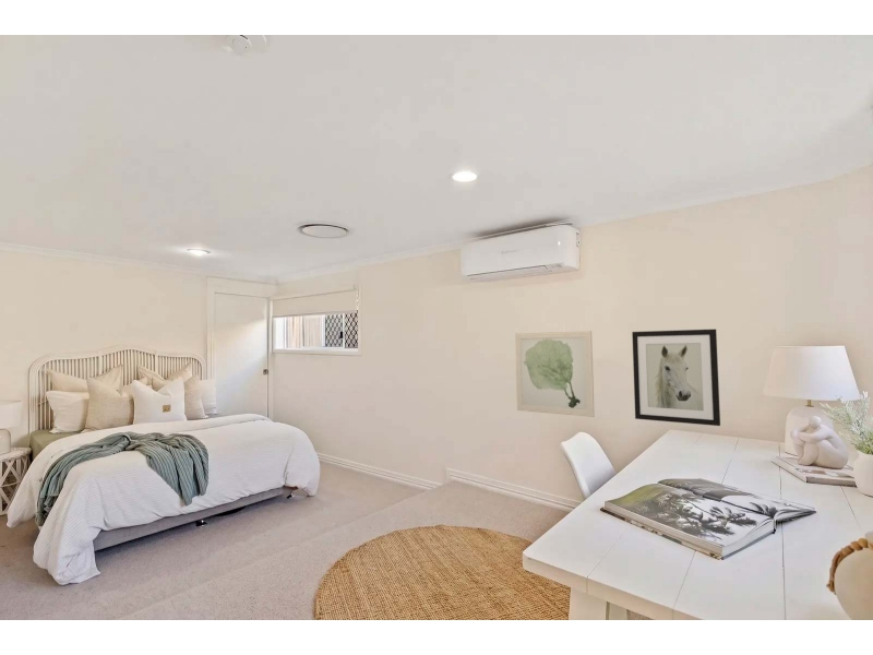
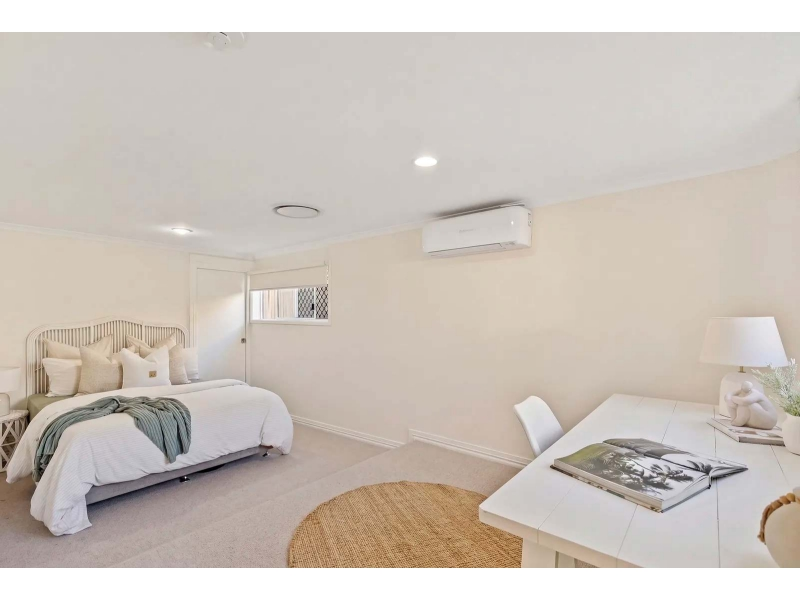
- wall art [631,329,721,427]
- wall art [514,330,596,418]
